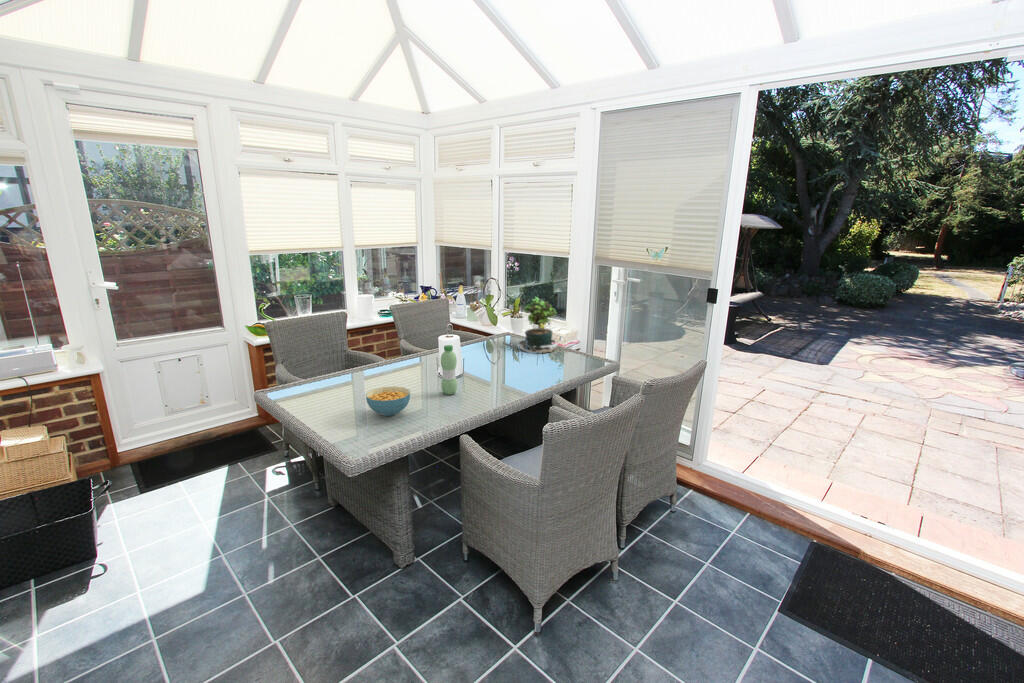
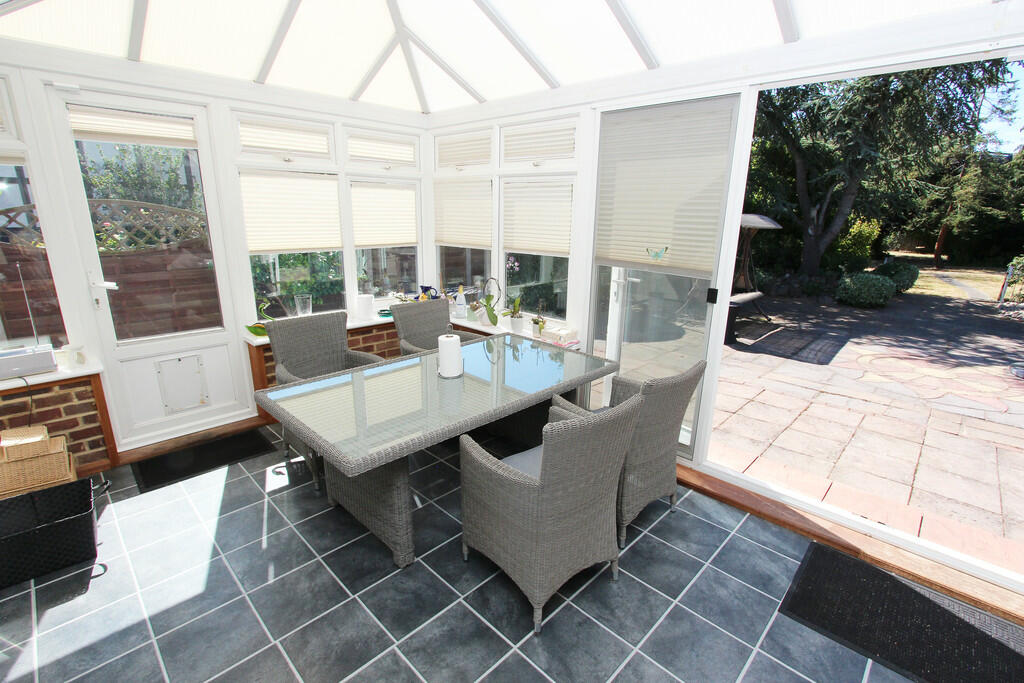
- potted plant [517,296,570,354]
- water bottle [440,344,458,396]
- cereal bowl [365,385,411,417]
